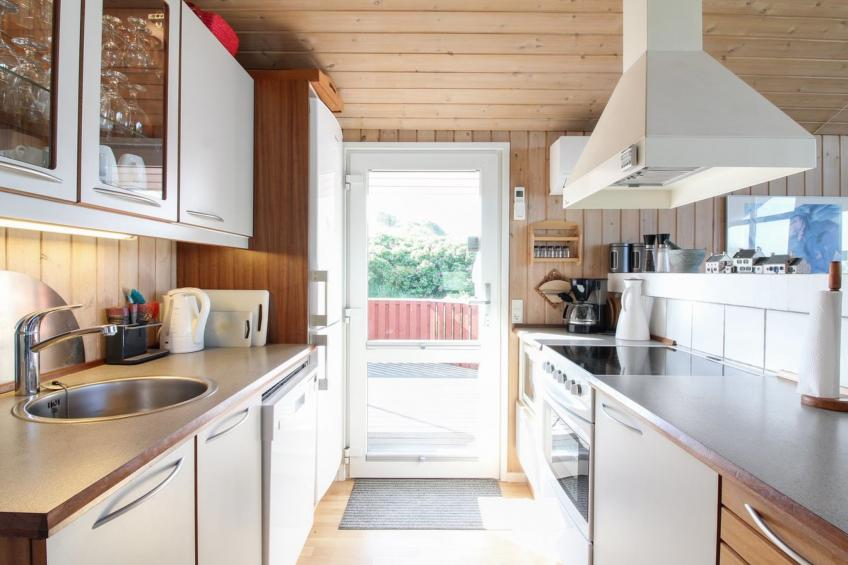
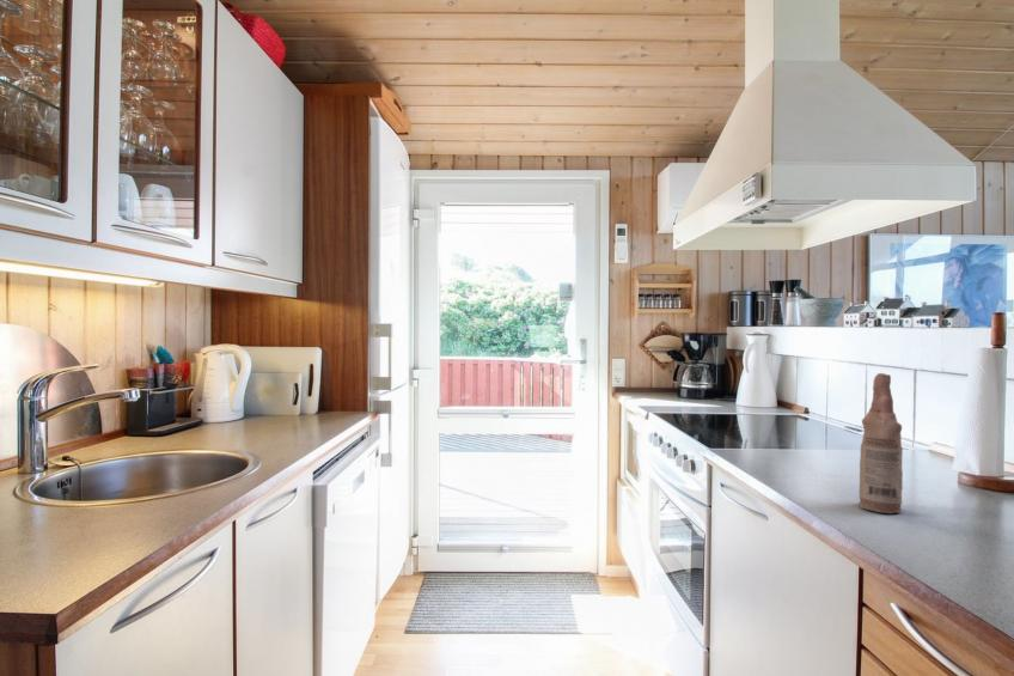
+ bottle [857,372,904,514]
